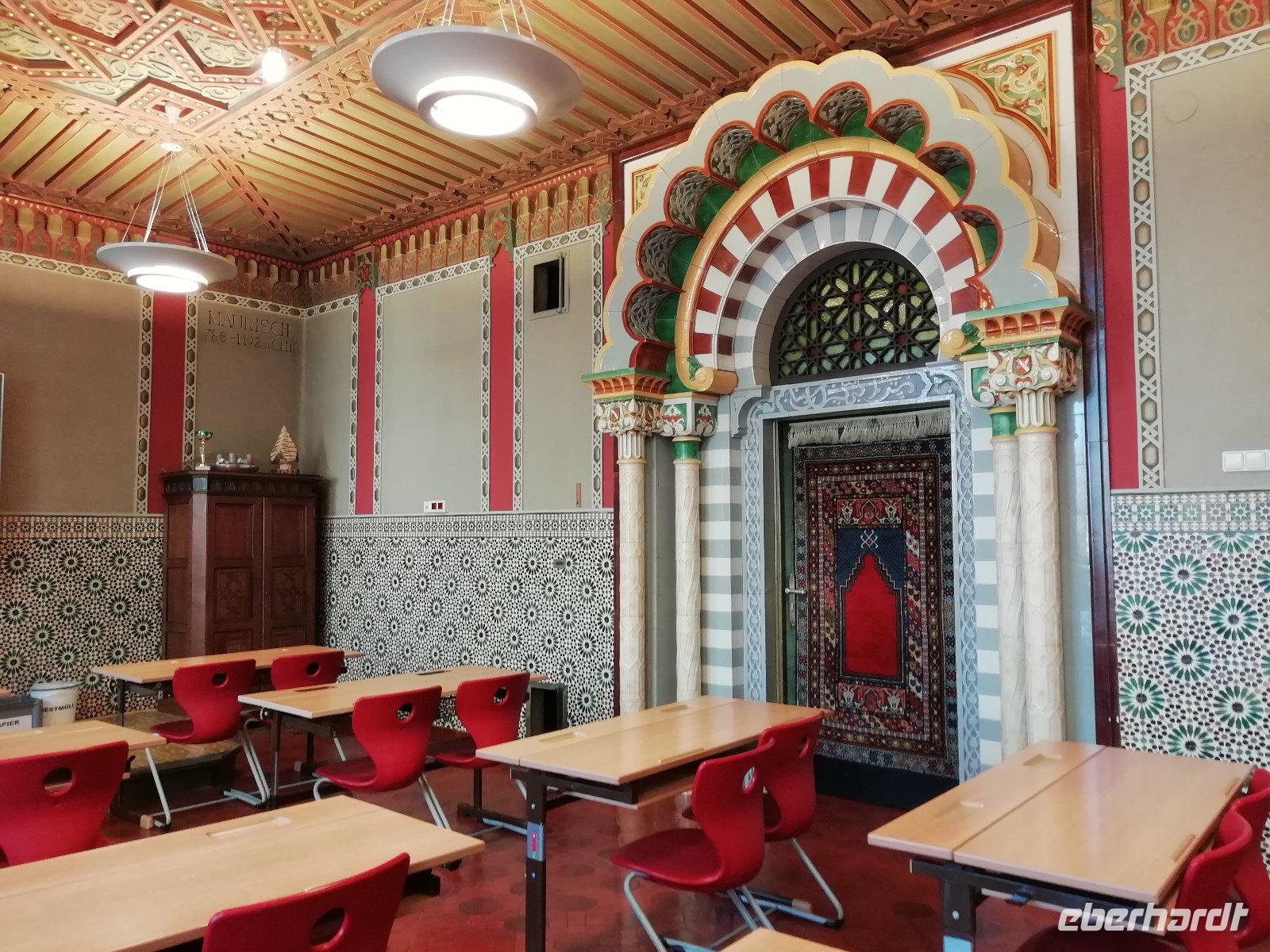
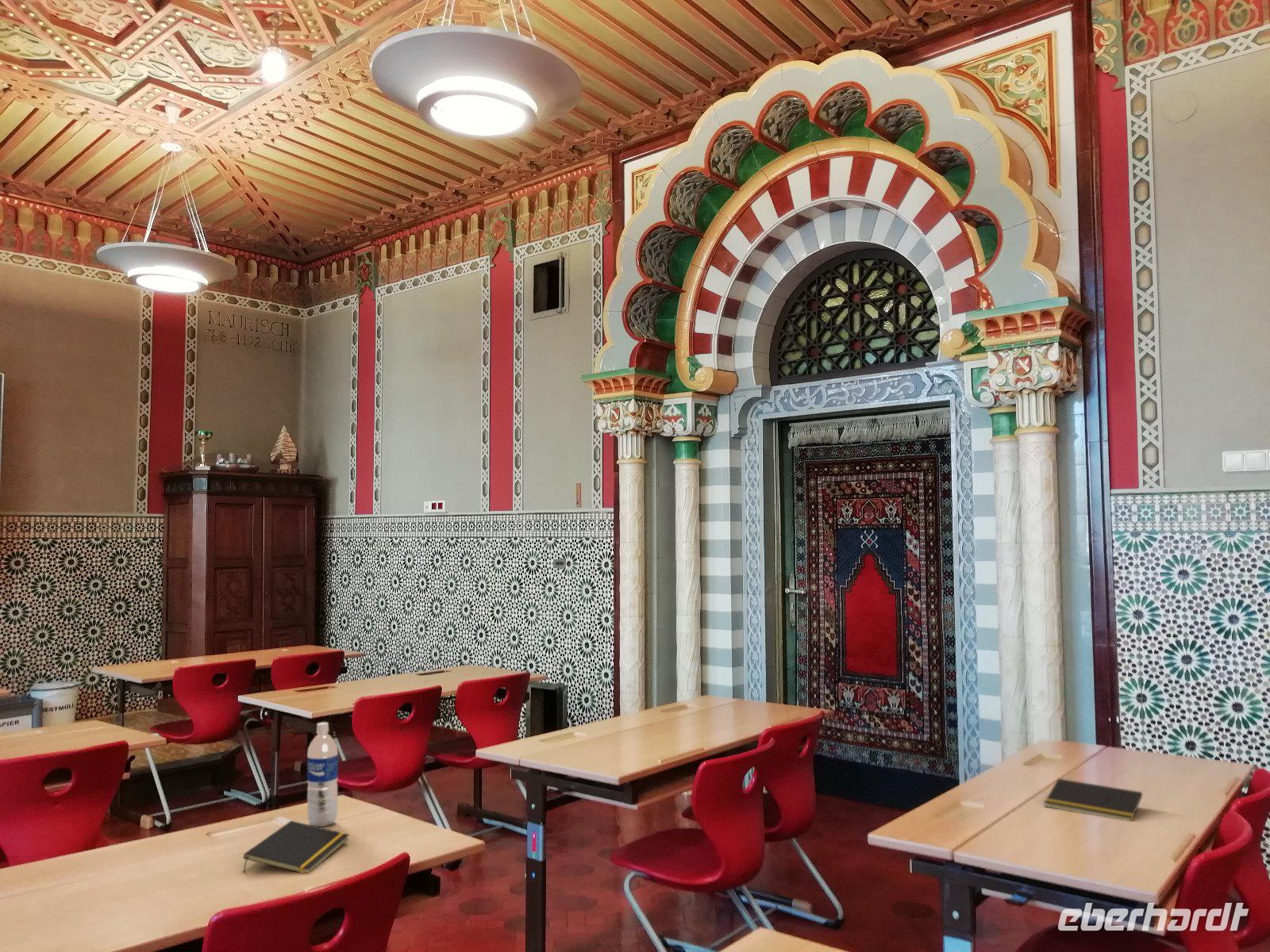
+ notepad [1043,777,1143,822]
+ notepad [243,820,350,873]
+ water bottle [306,721,339,827]
